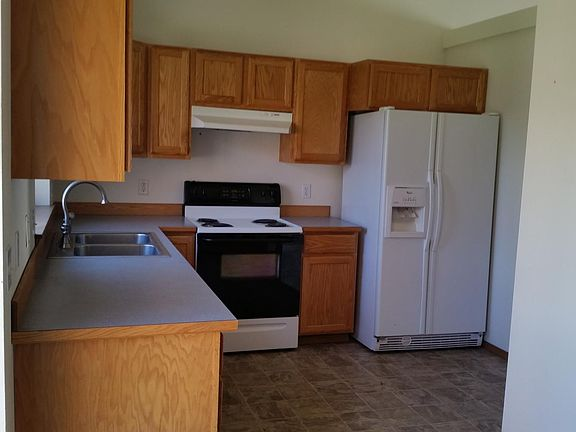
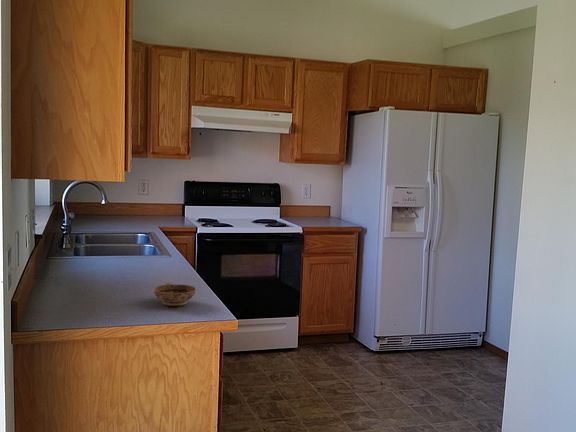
+ bowl [152,282,197,307]
